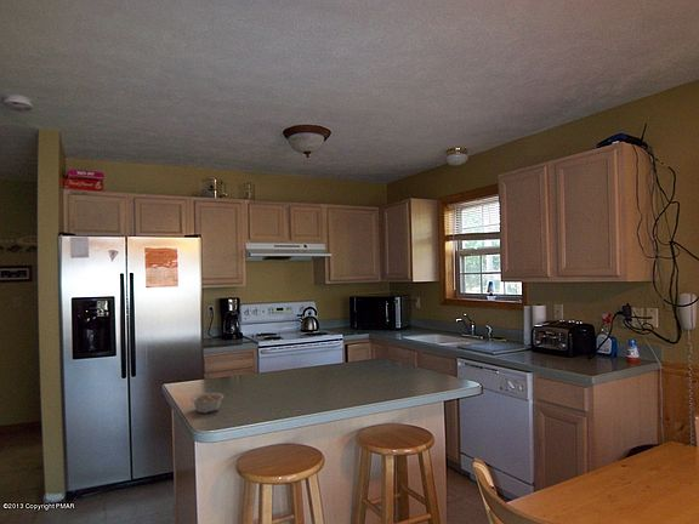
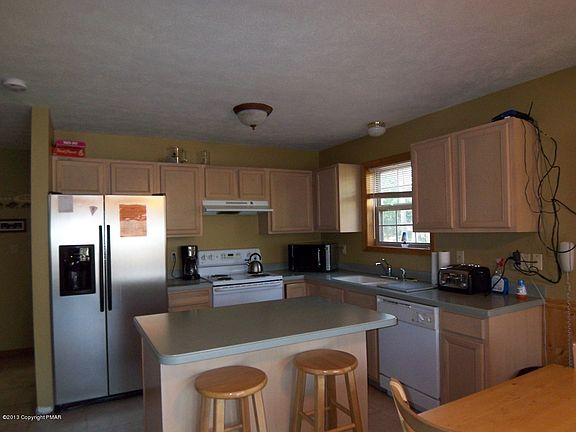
- legume [191,392,225,414]
